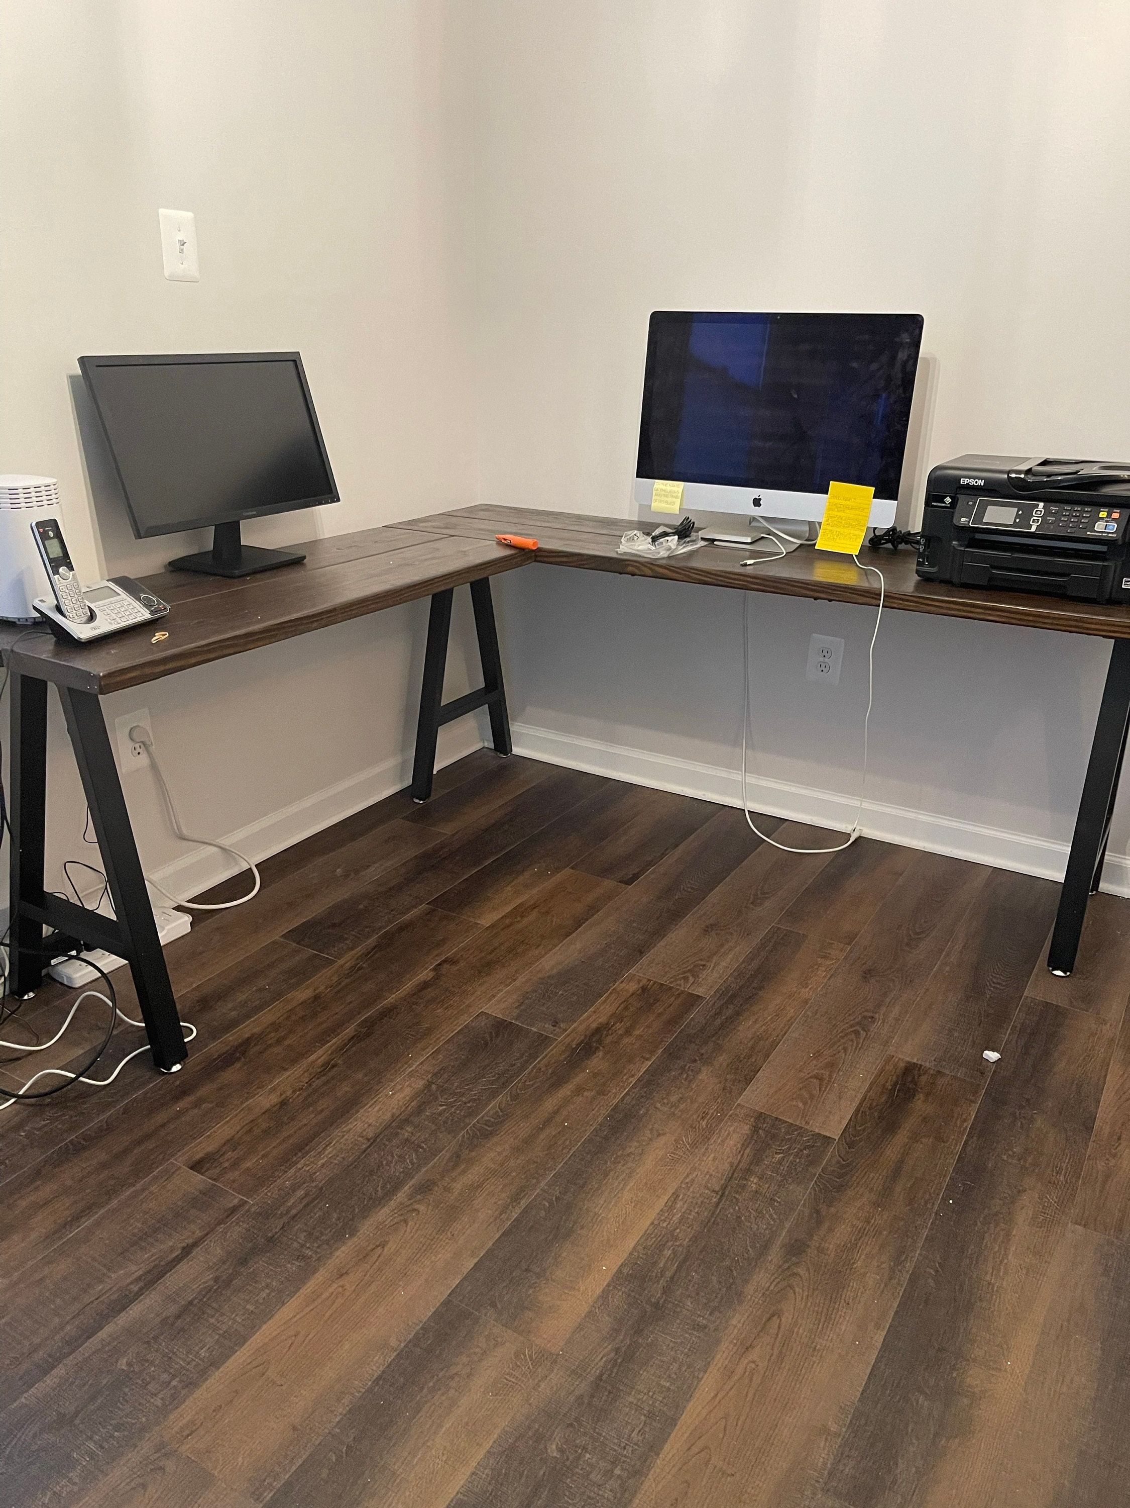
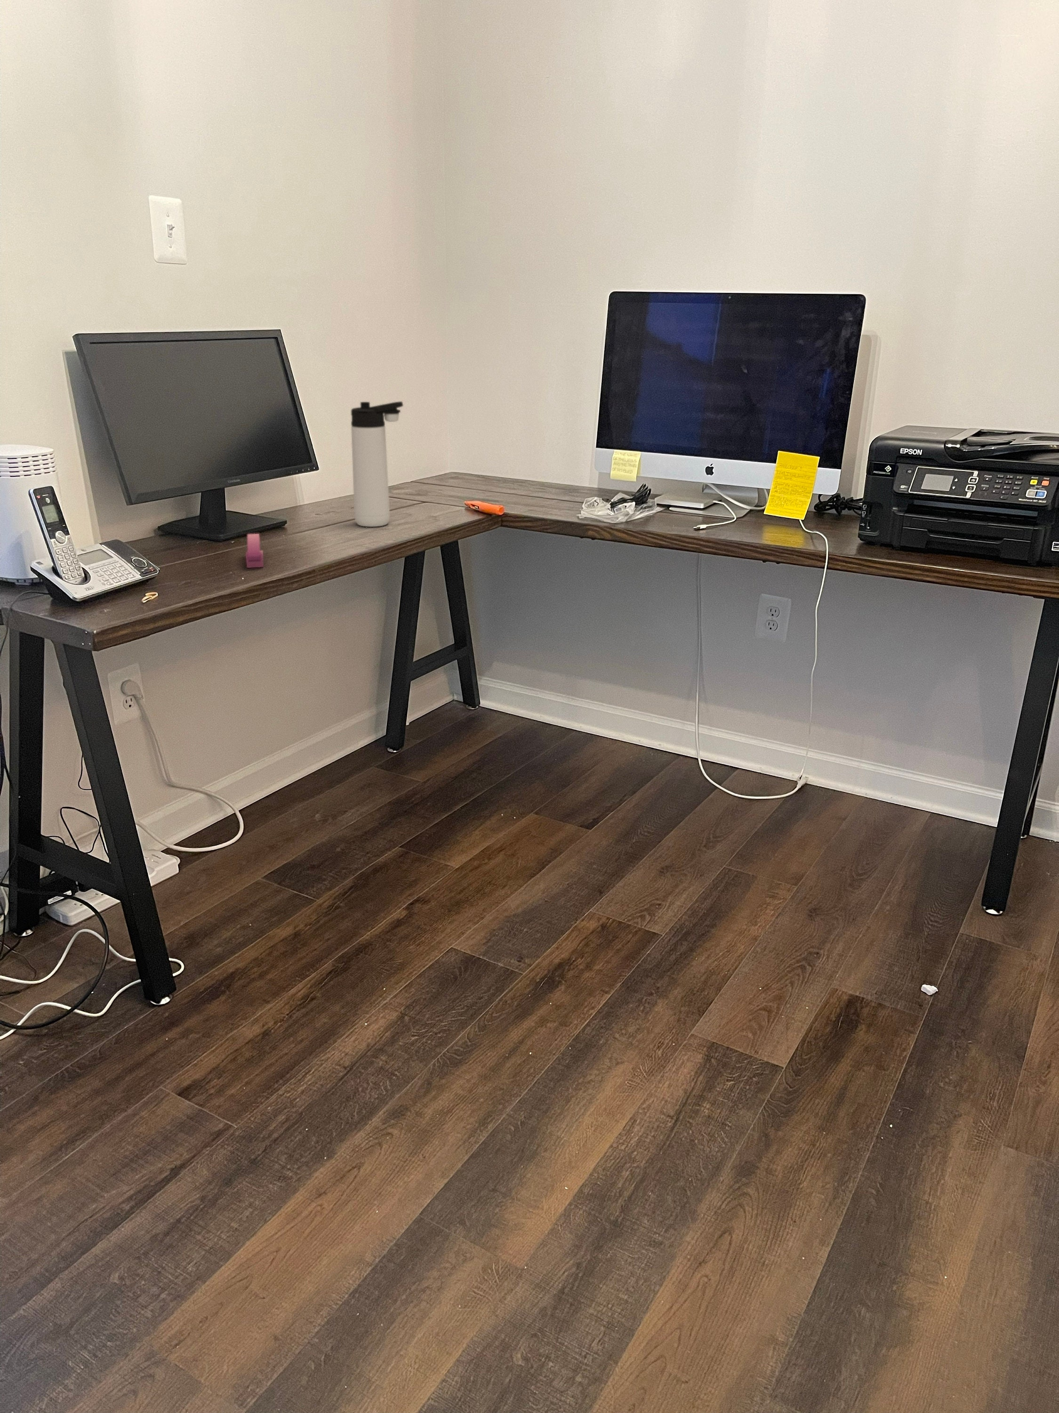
+ thermos bottle [350,401,404,527]
+ stapler [245,533,264,569]
